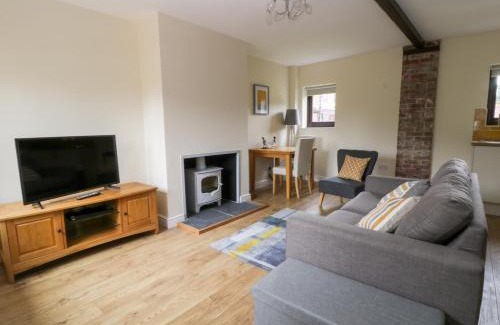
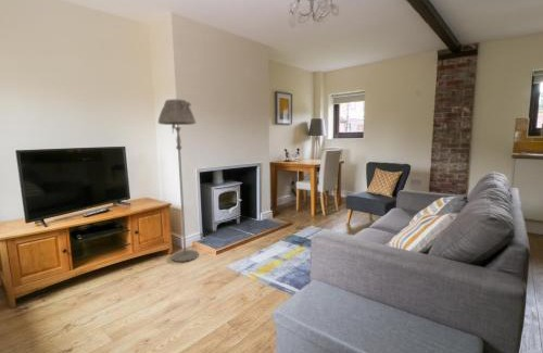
+ floor lamp [157,98,200,263]
